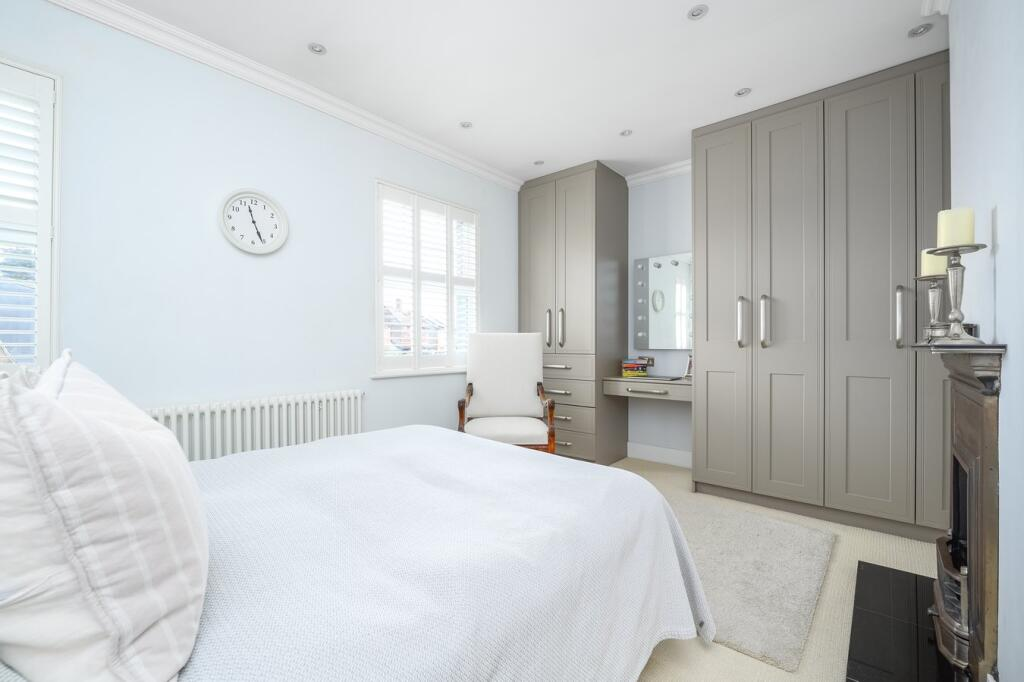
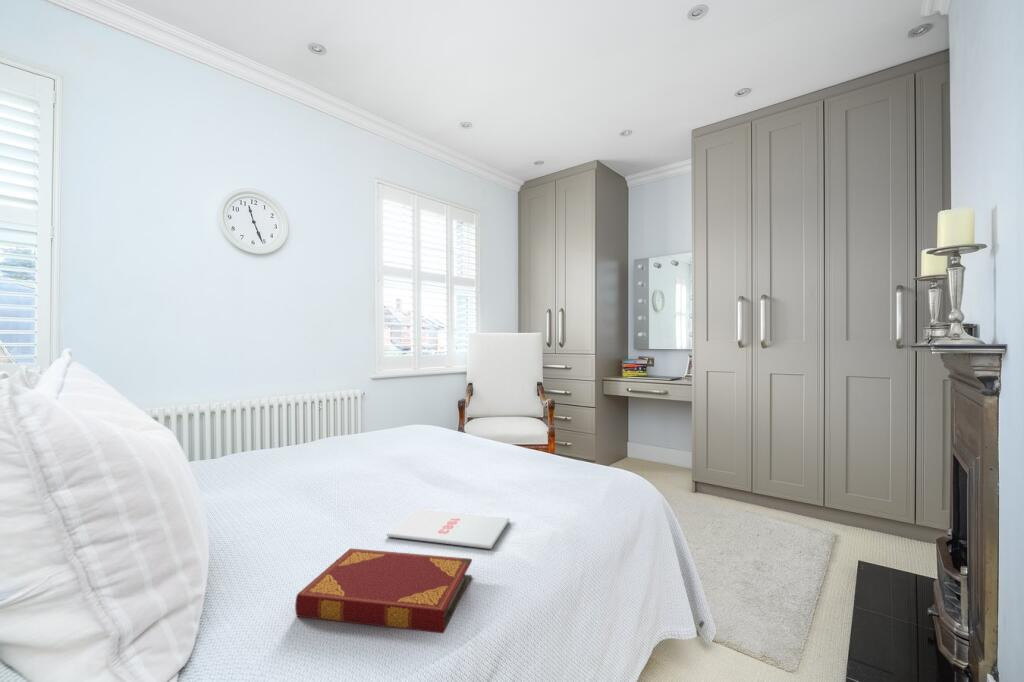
+ hardback book [294,548,473,634]
+ magazine [385,508,511,550]
